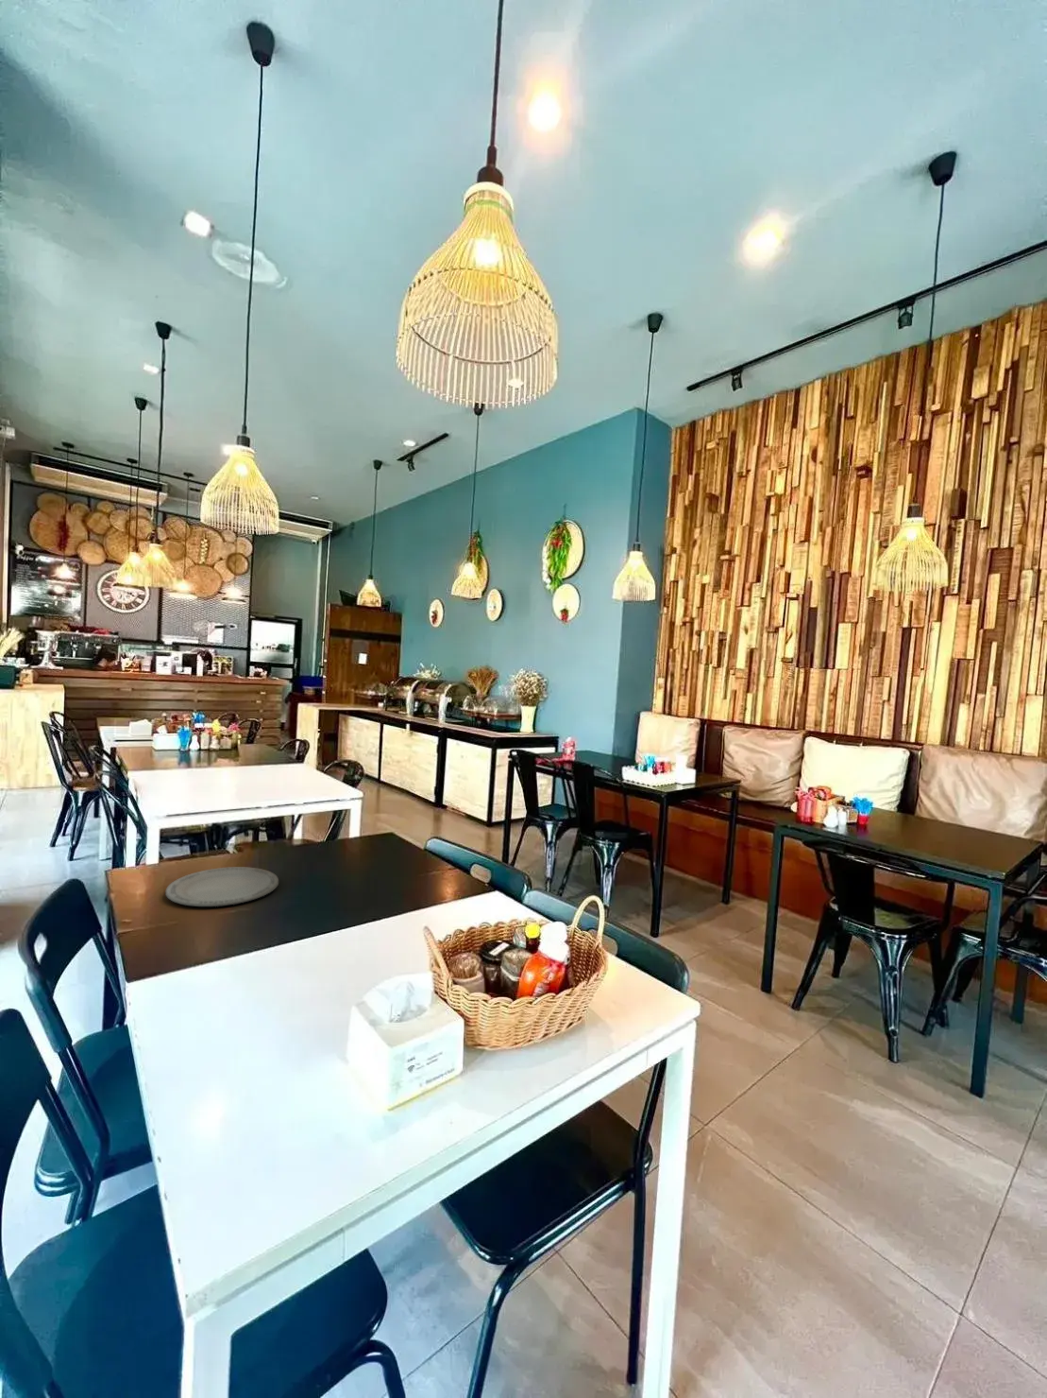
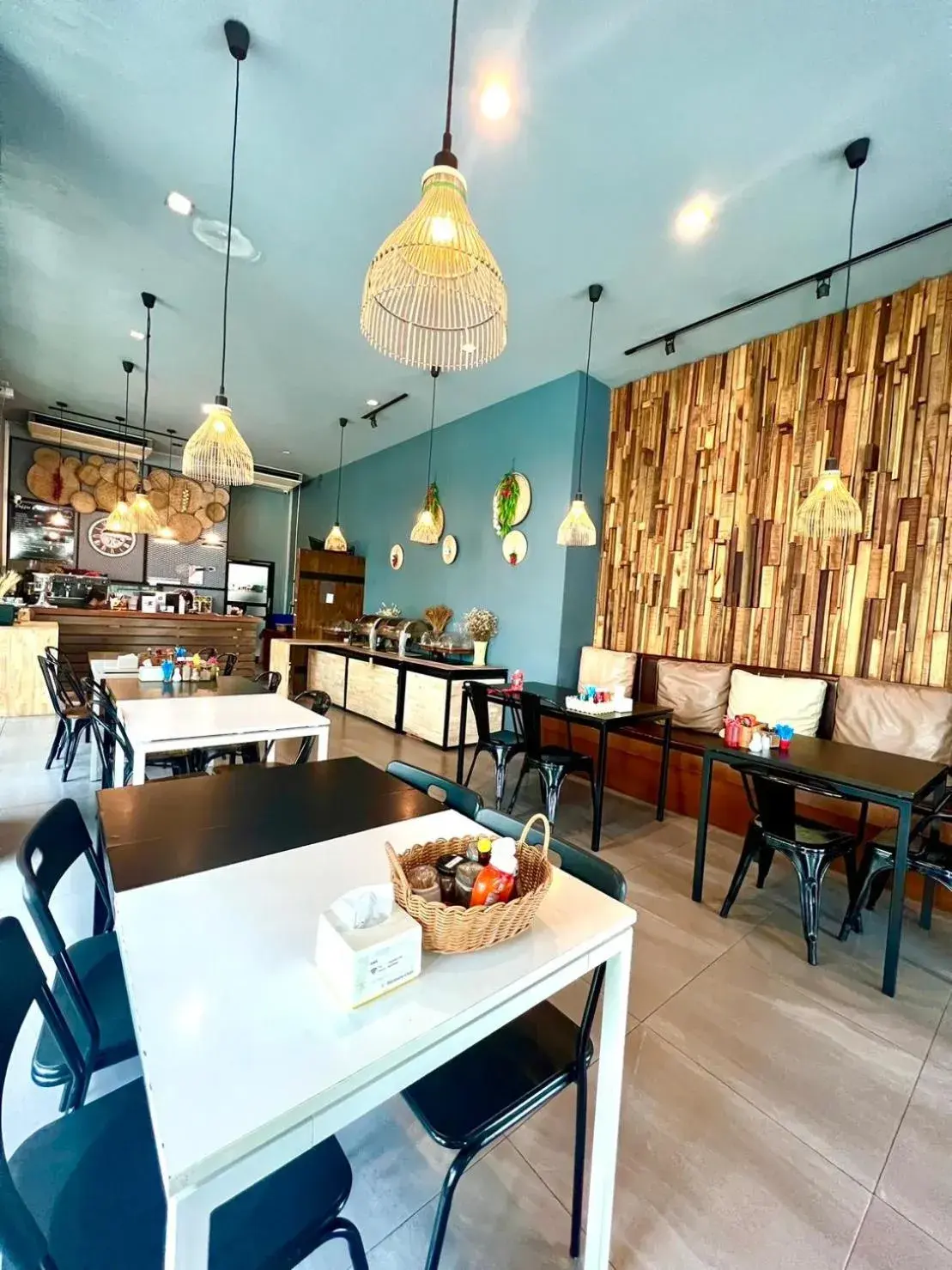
- plate [165,866,279,907]
